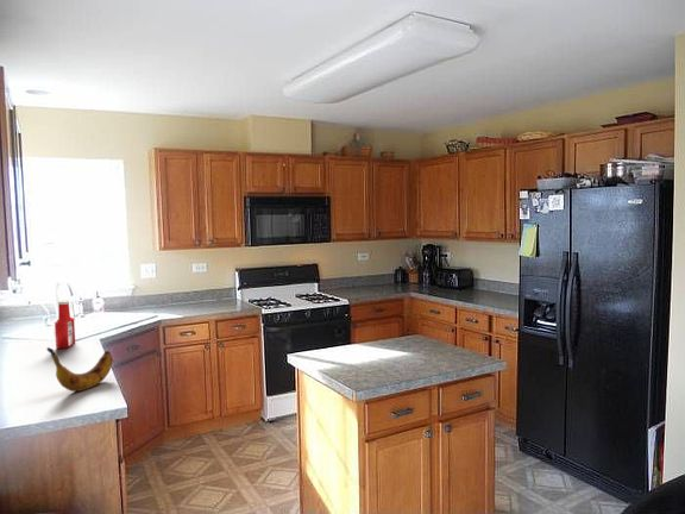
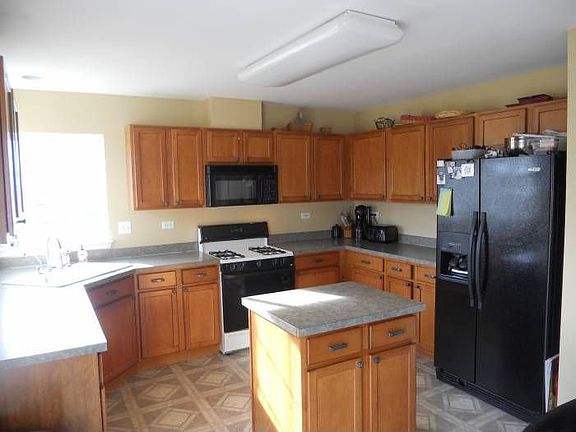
- banana [45,346,114,393]
- soap bottle [54,299,76,350]
